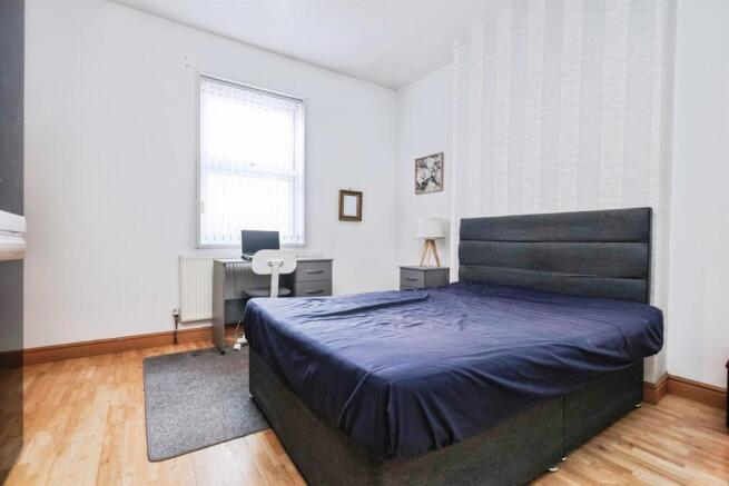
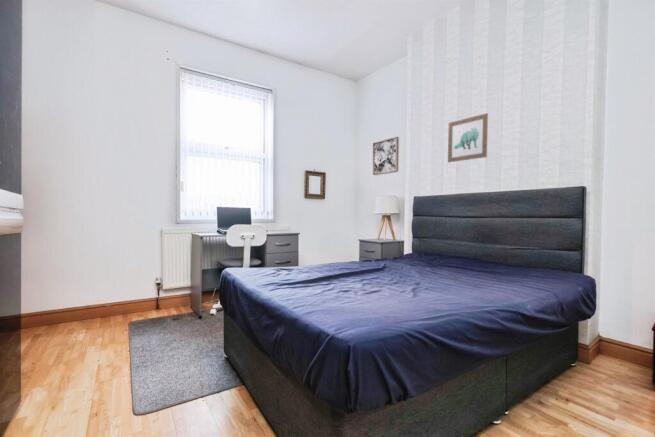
+ wall art [447,112,489,163]
